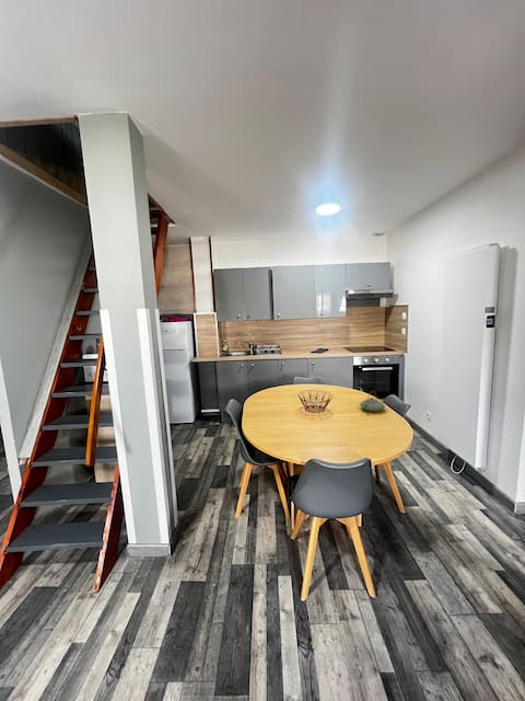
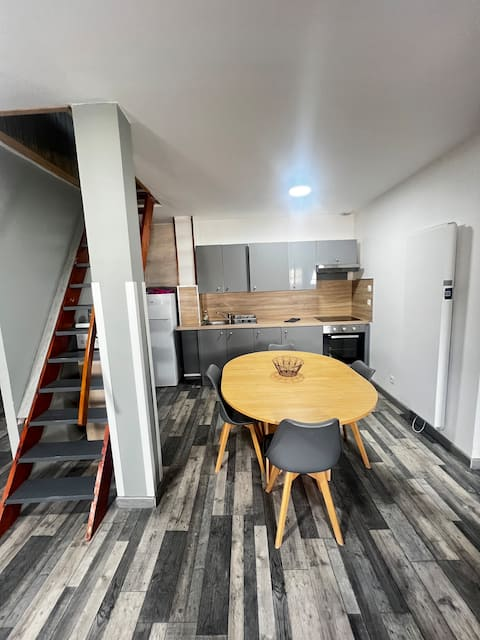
- teapot [359,390,386,413]
